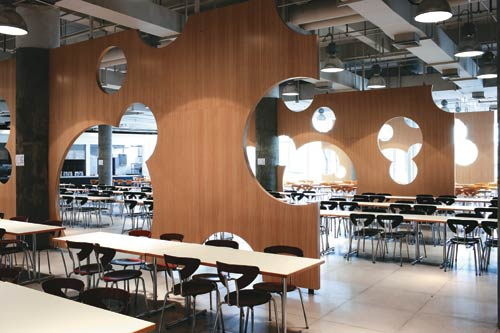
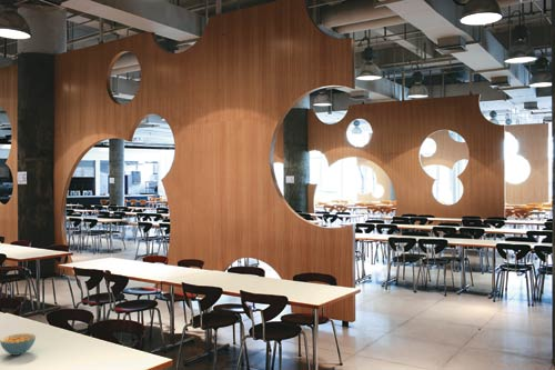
+ cereal bowl [0,332,37,357]
